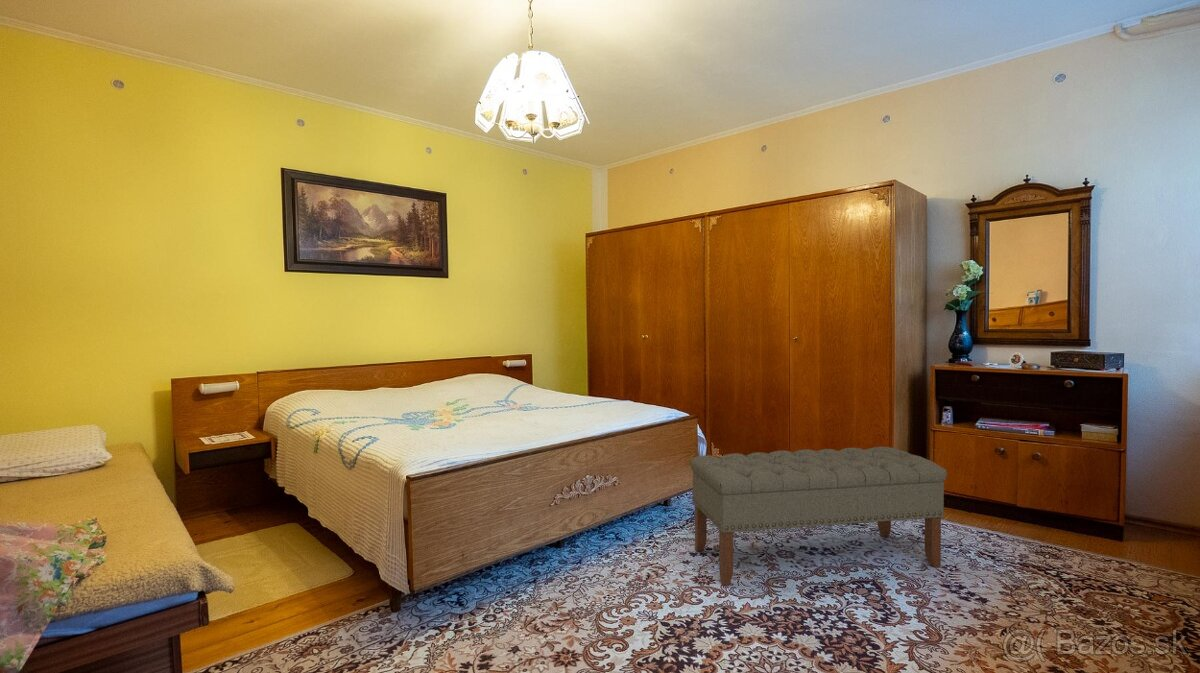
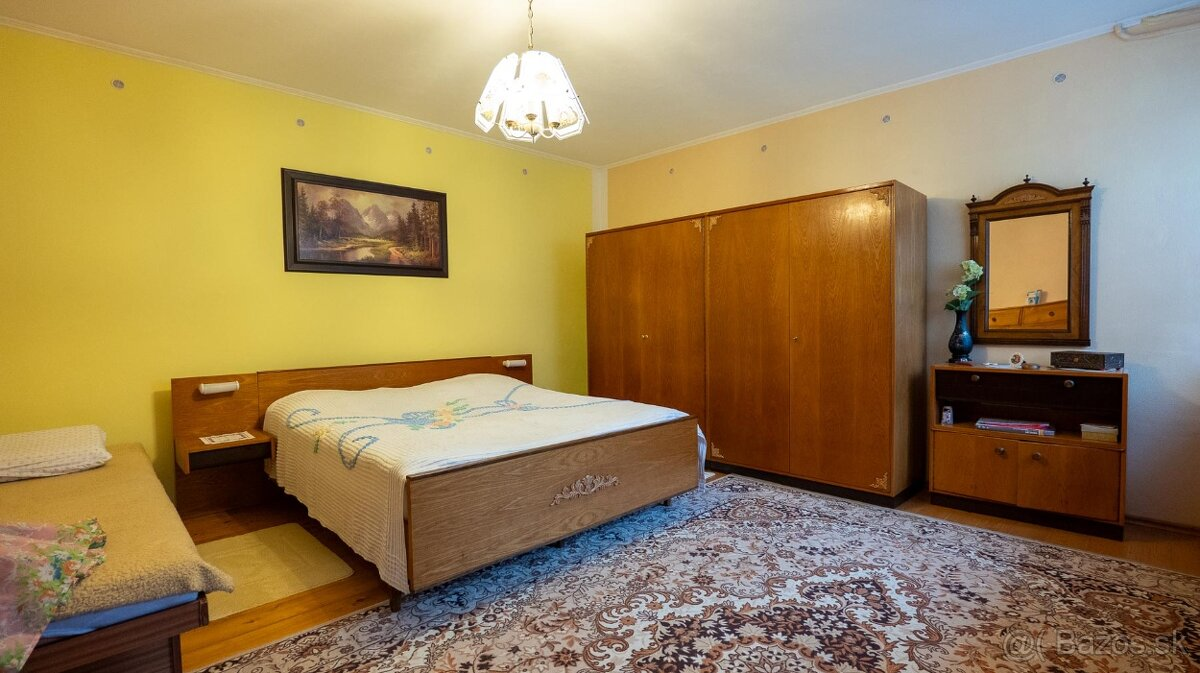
- bench [689,446,948,587]
